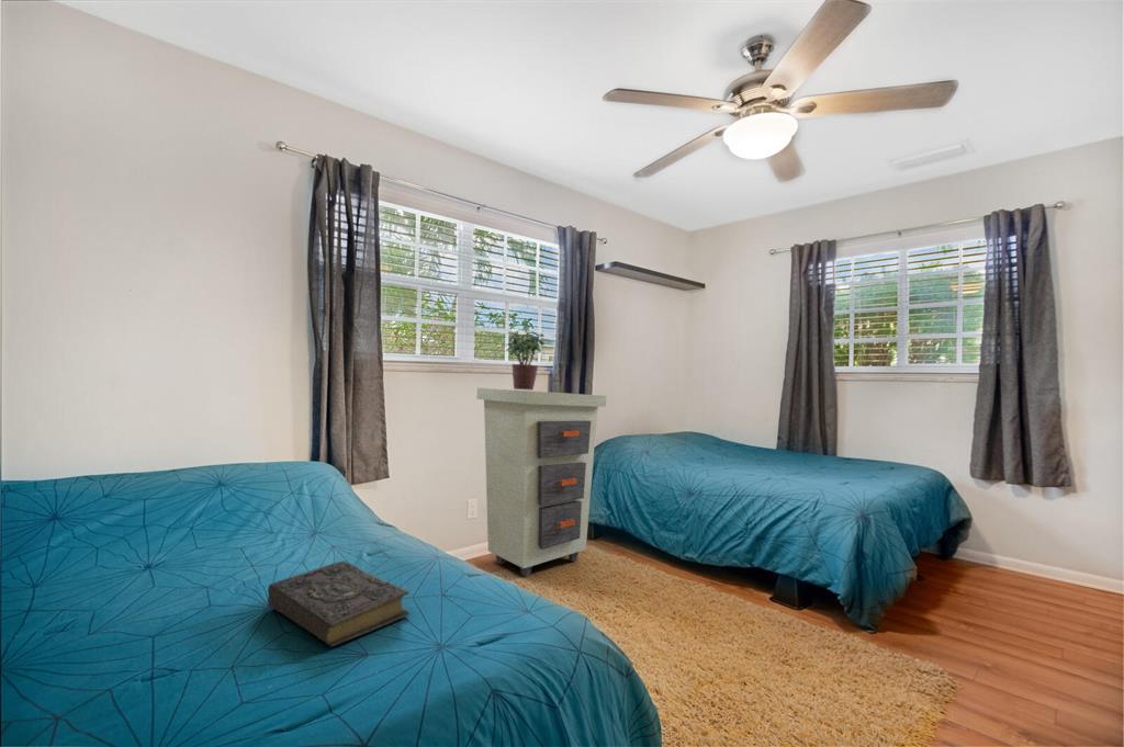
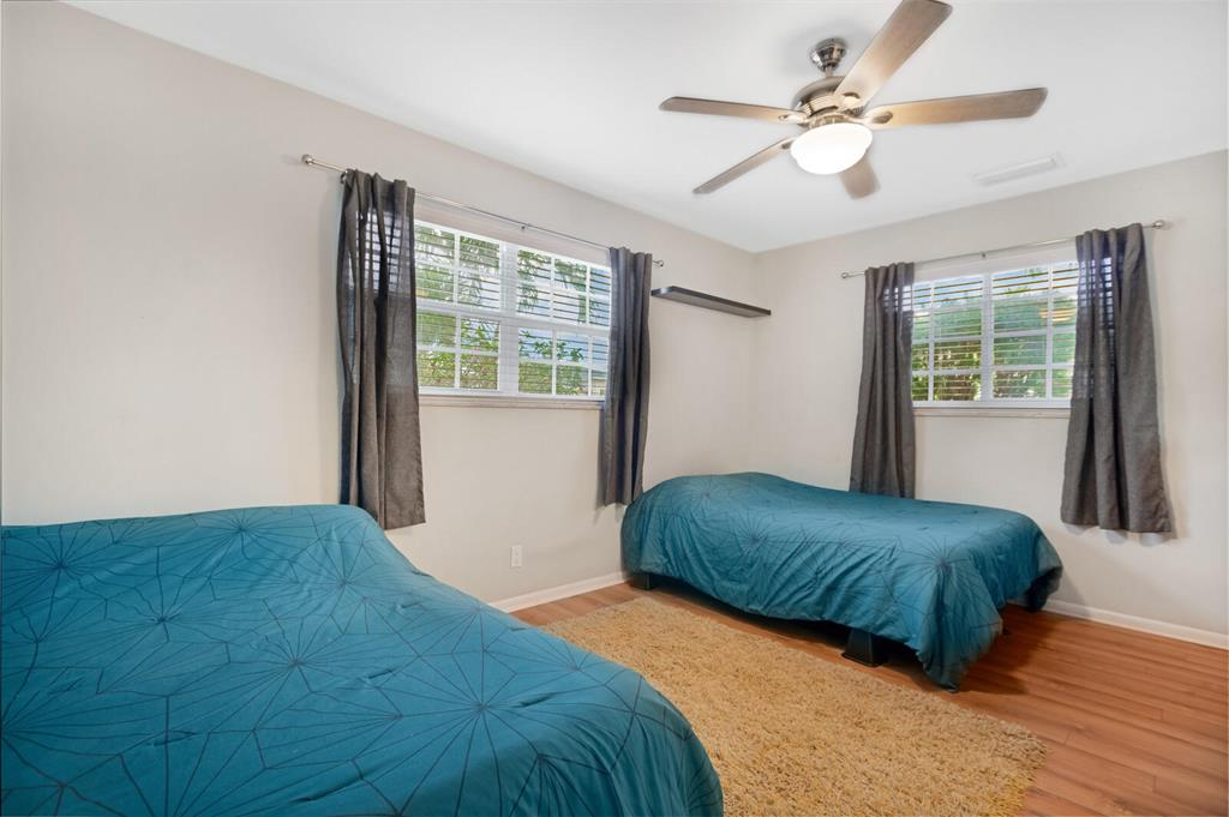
- potted plant [505,329,546,392]
- book [267,559,411,648]
- cabinet [475,387,607,578]
